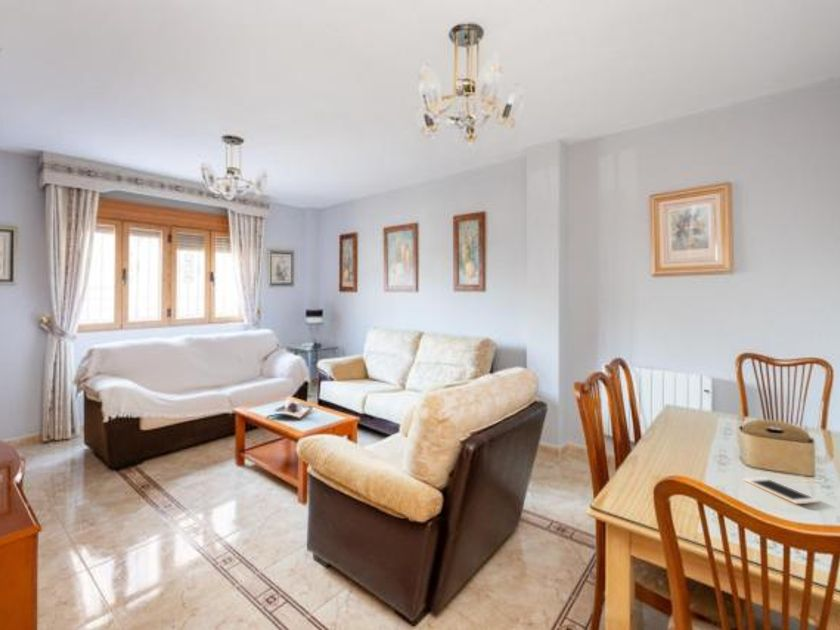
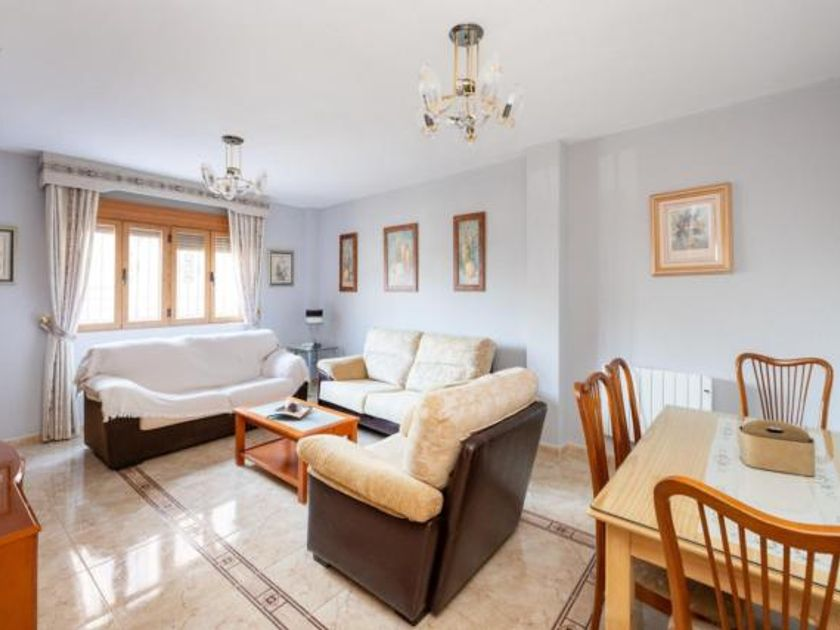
- cell phone [743,476,821,505]
